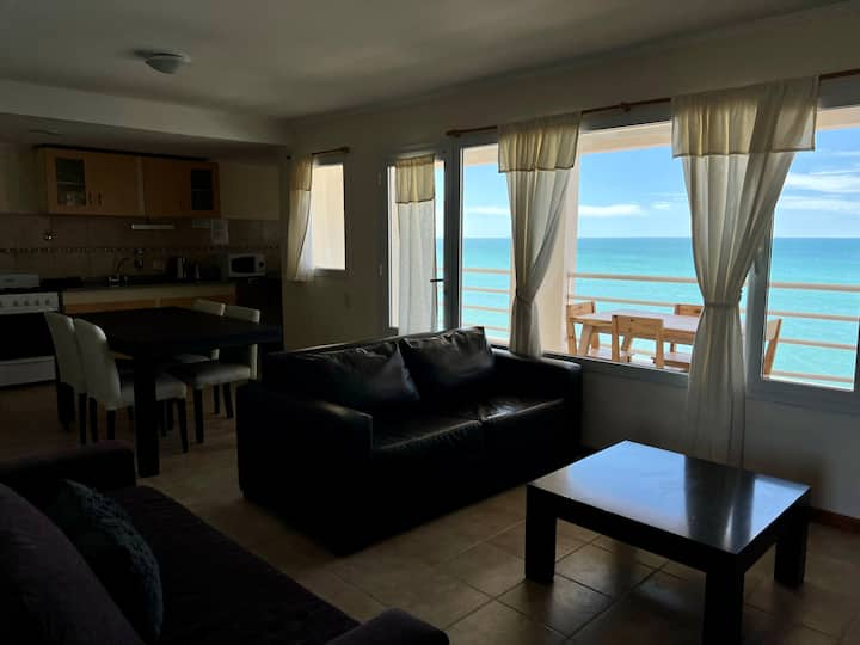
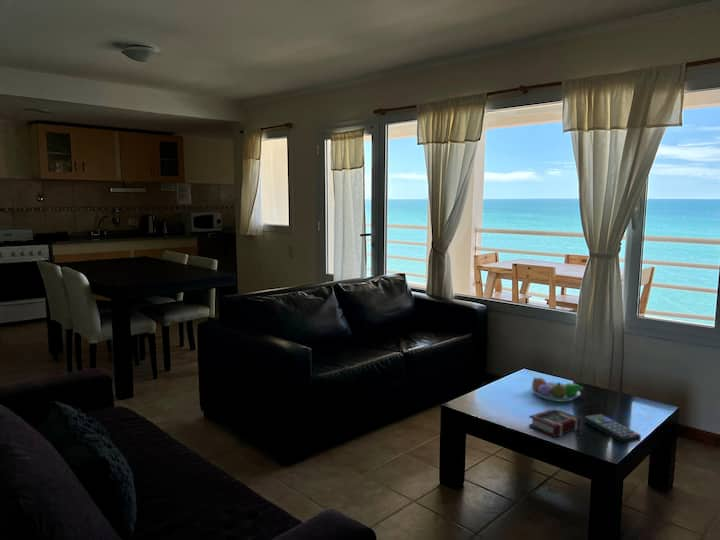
+ book [528,407,581,438]
+ remote control [584,413,642,444]
+ fruit bowl [530,376,585,403]
